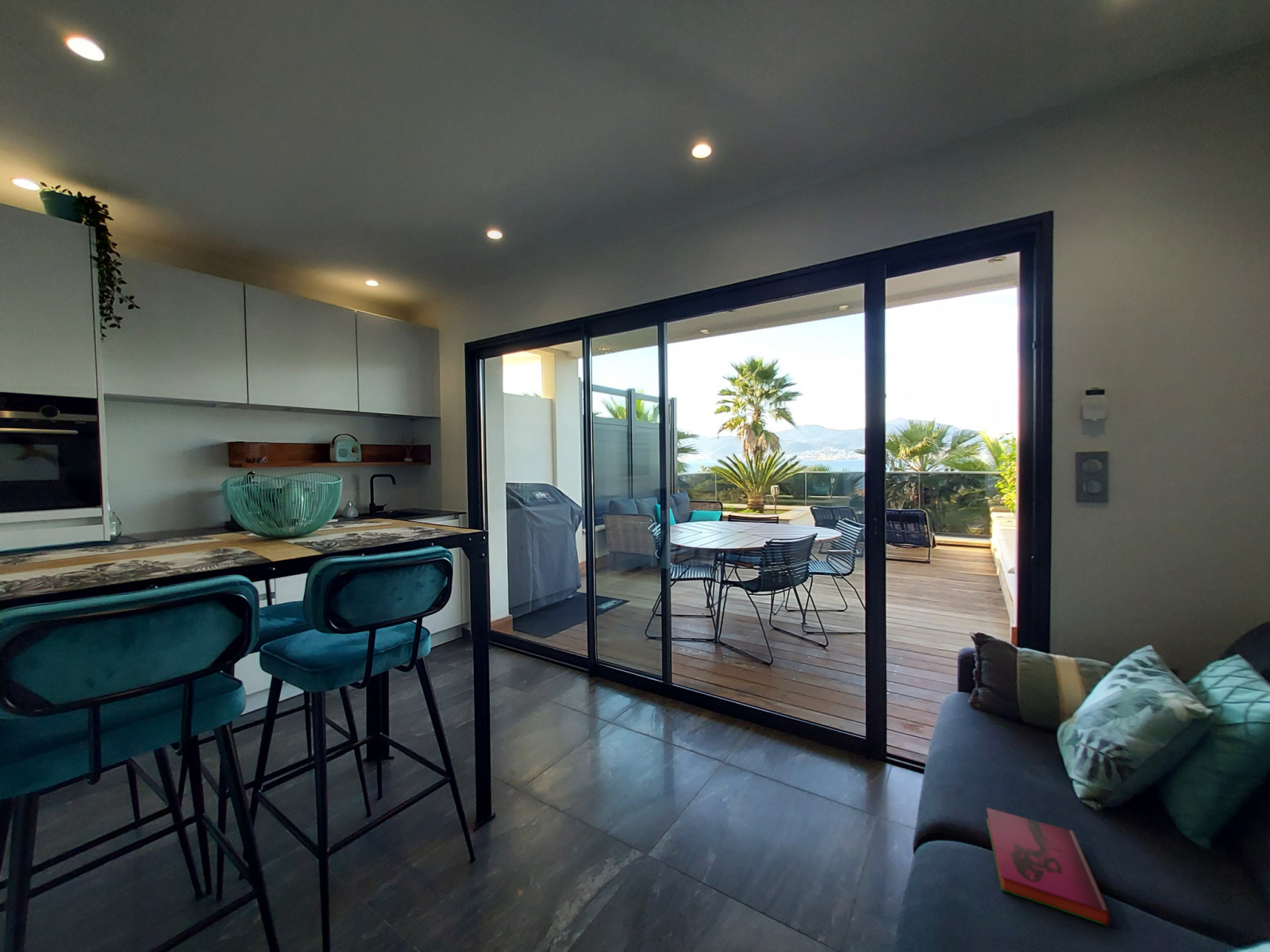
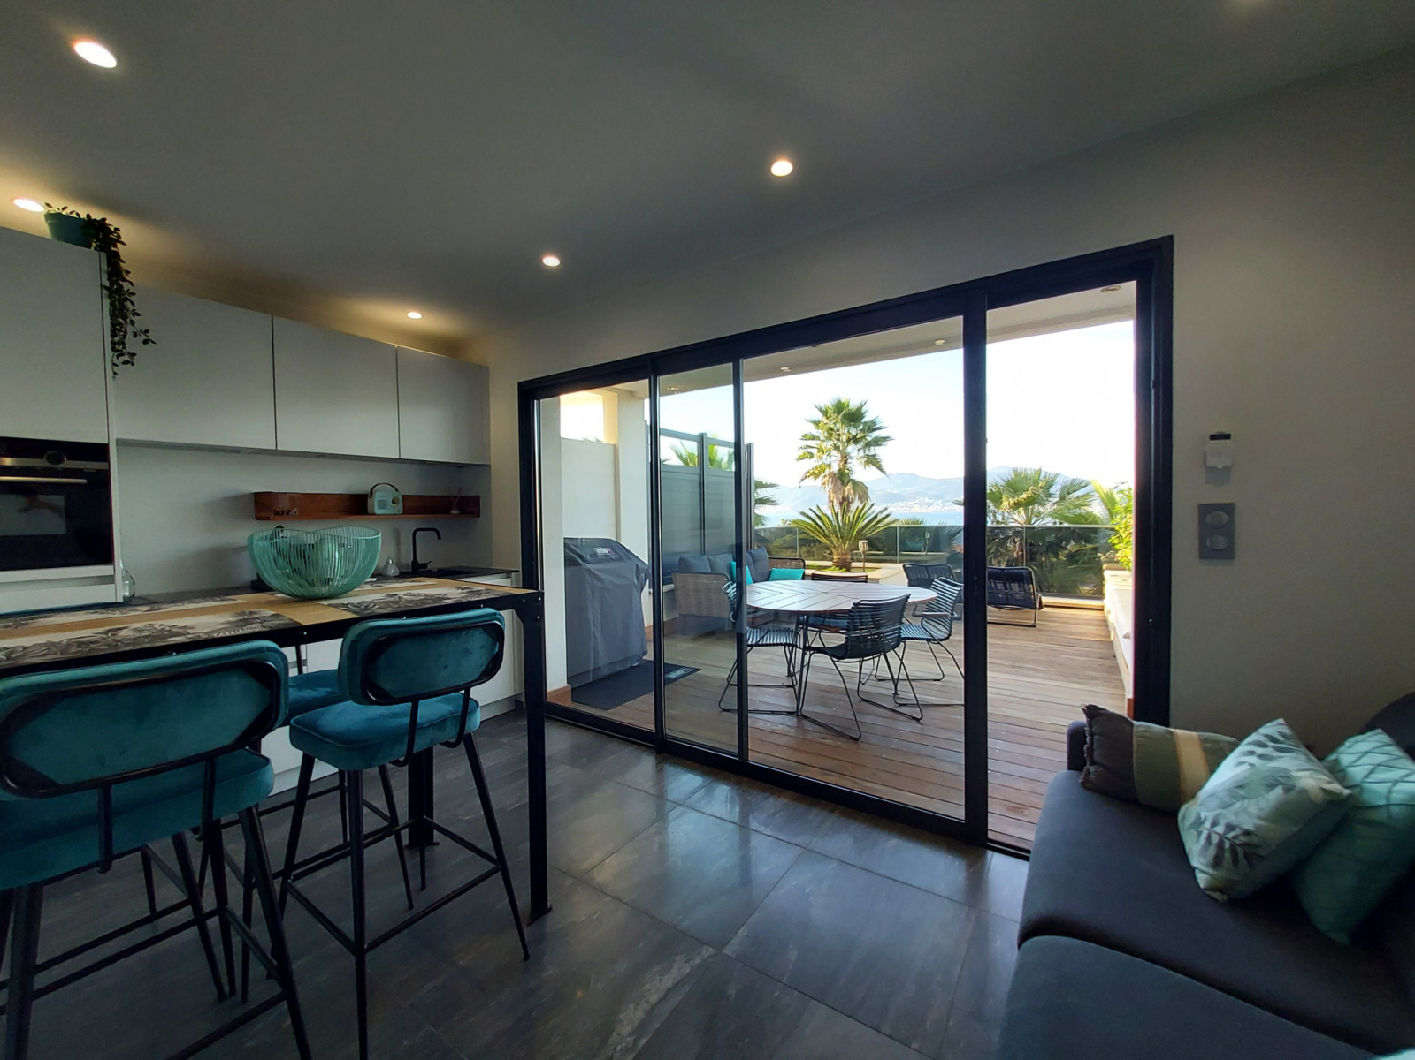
- hardback book [986,807,1111,927]
